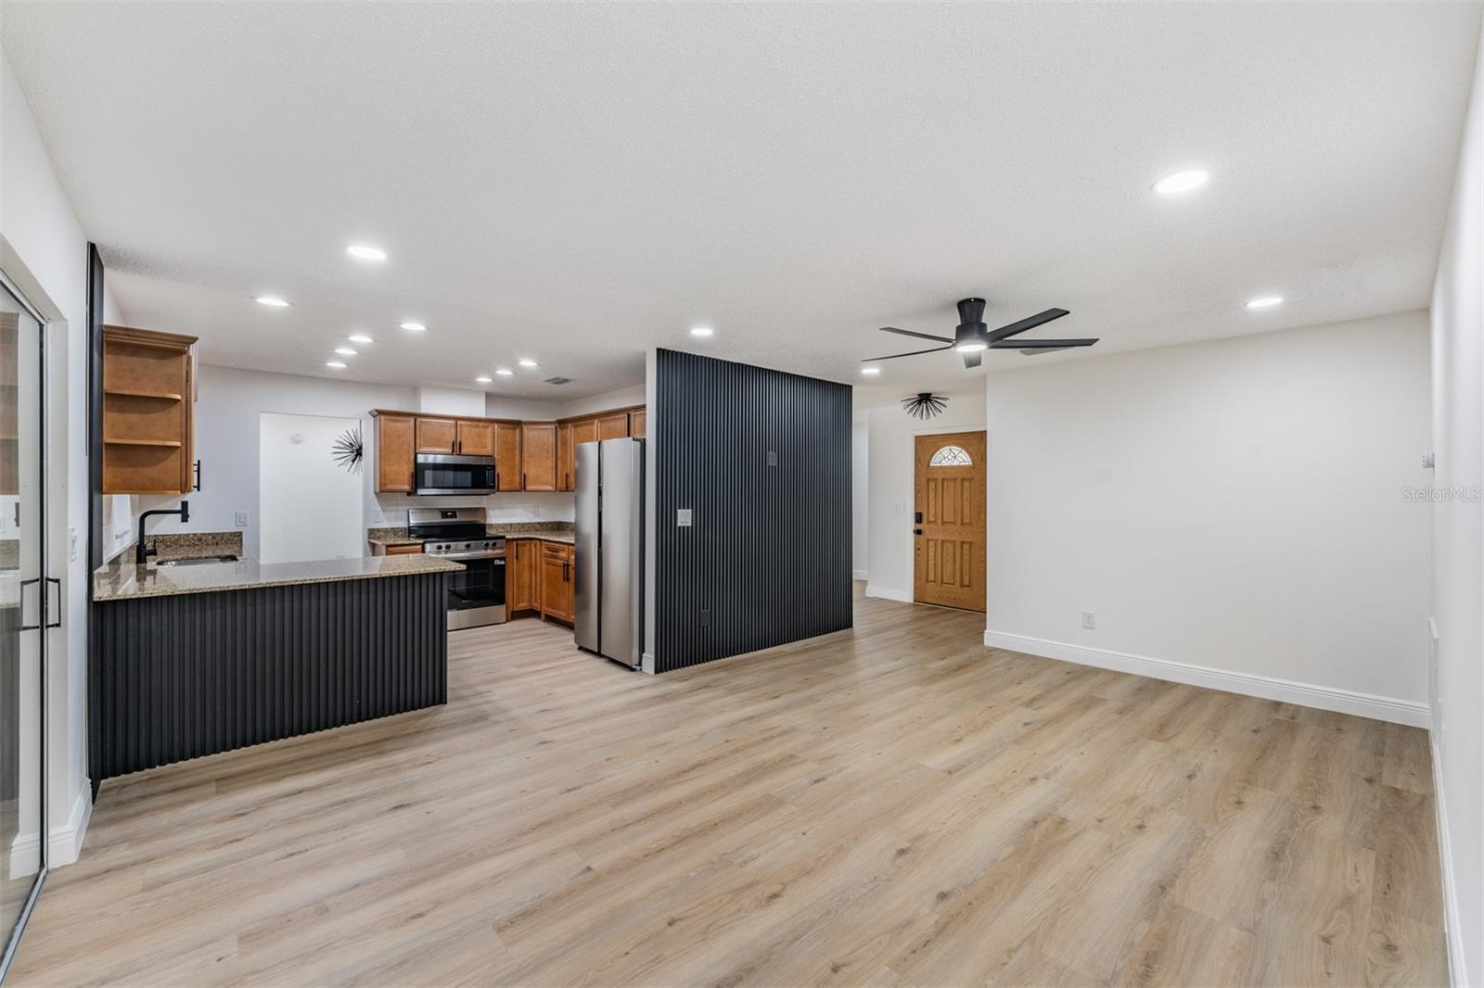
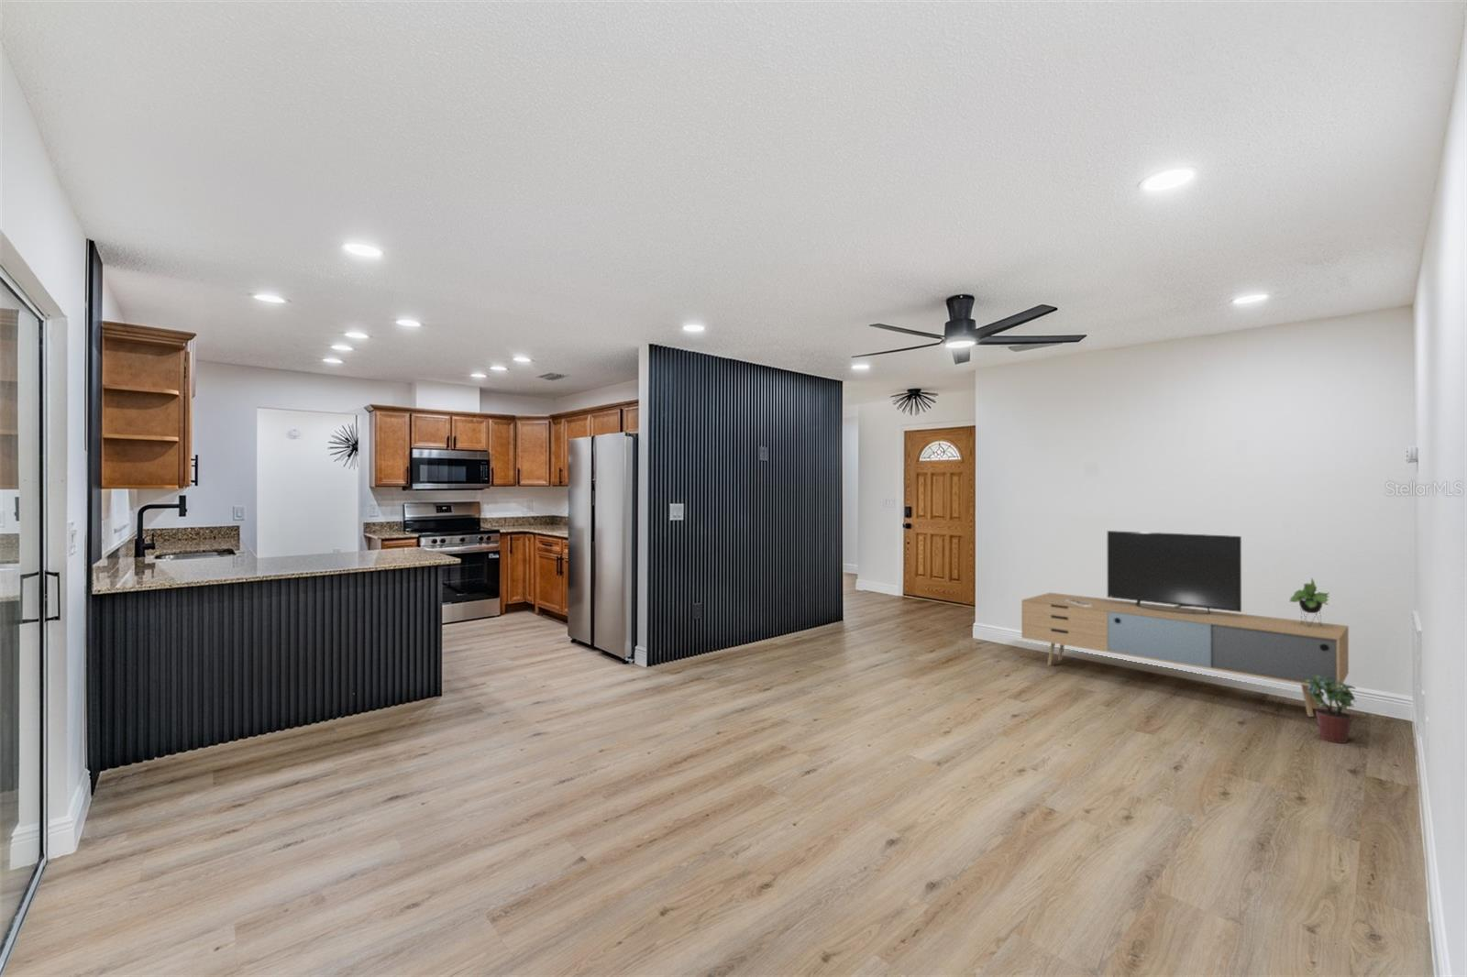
+ media console [1021,530,1349,717]
+ potted plant [1304,675,1358,745]
